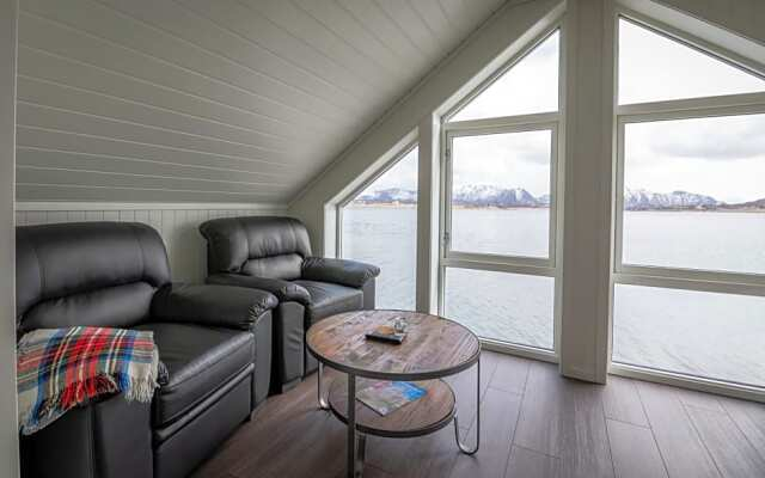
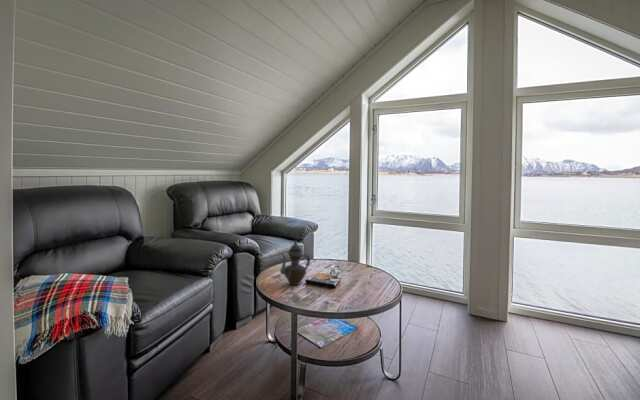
+ teapot [279,239,312,286]
